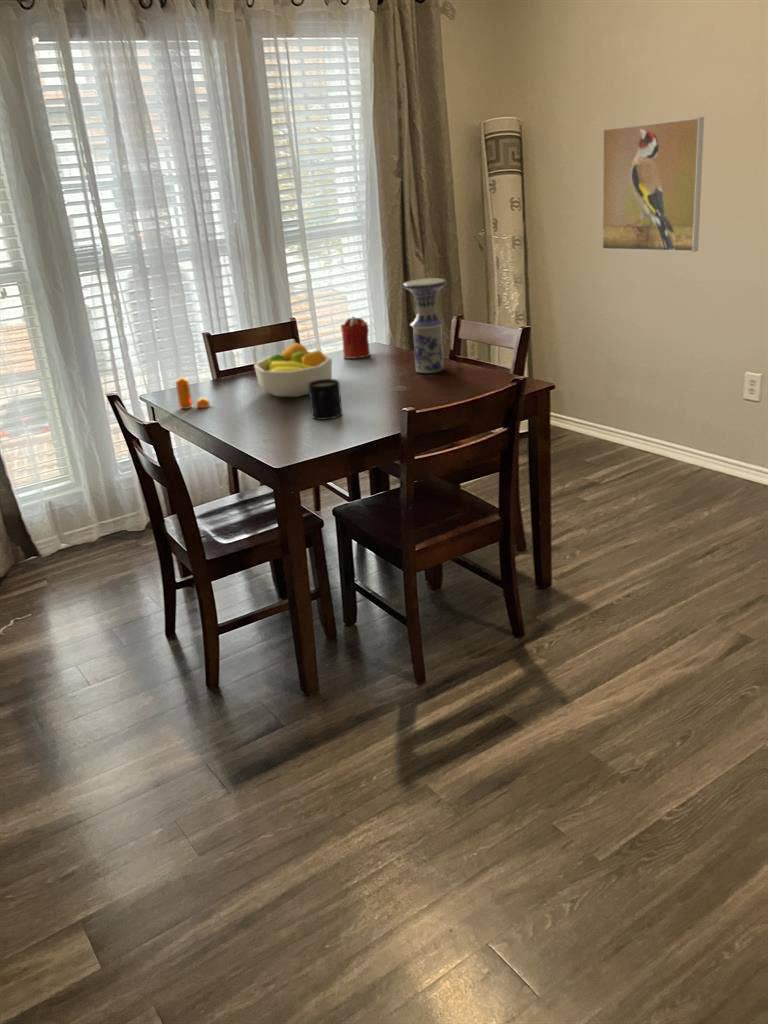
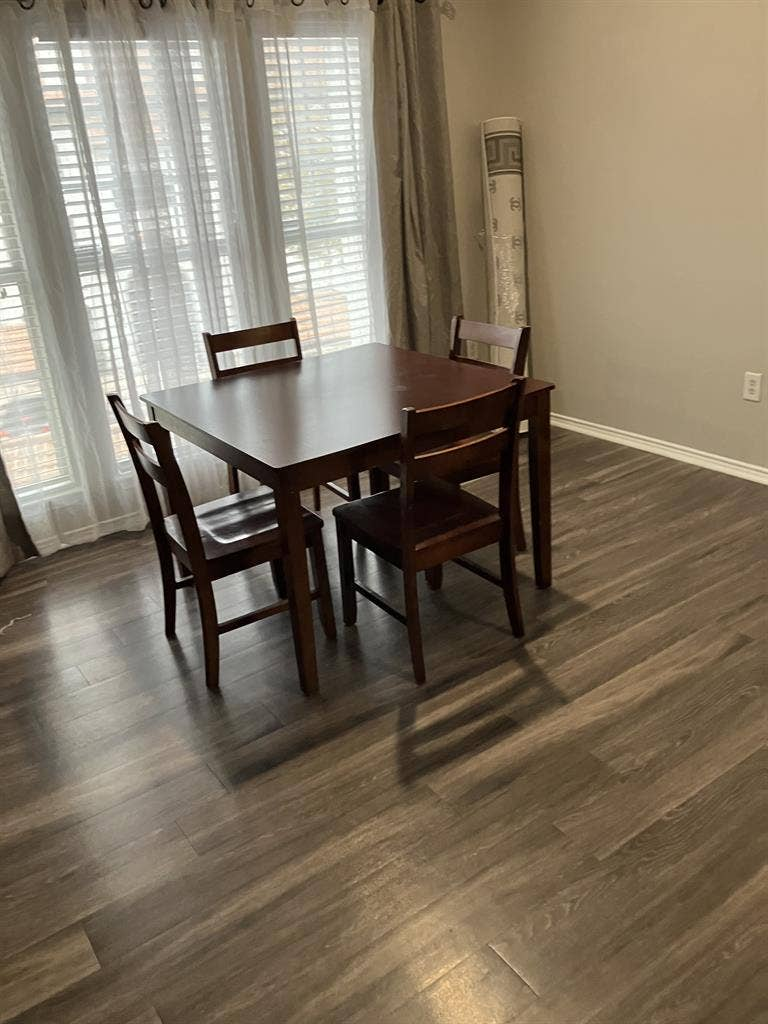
- vase [403,277,447,374]
- mug [308,378,343,421]
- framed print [601,116,705,253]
- pepper shaker [175,376,211,410]
- fruit bowl [253,342,333,398]
- candle [340,315,371,360]
